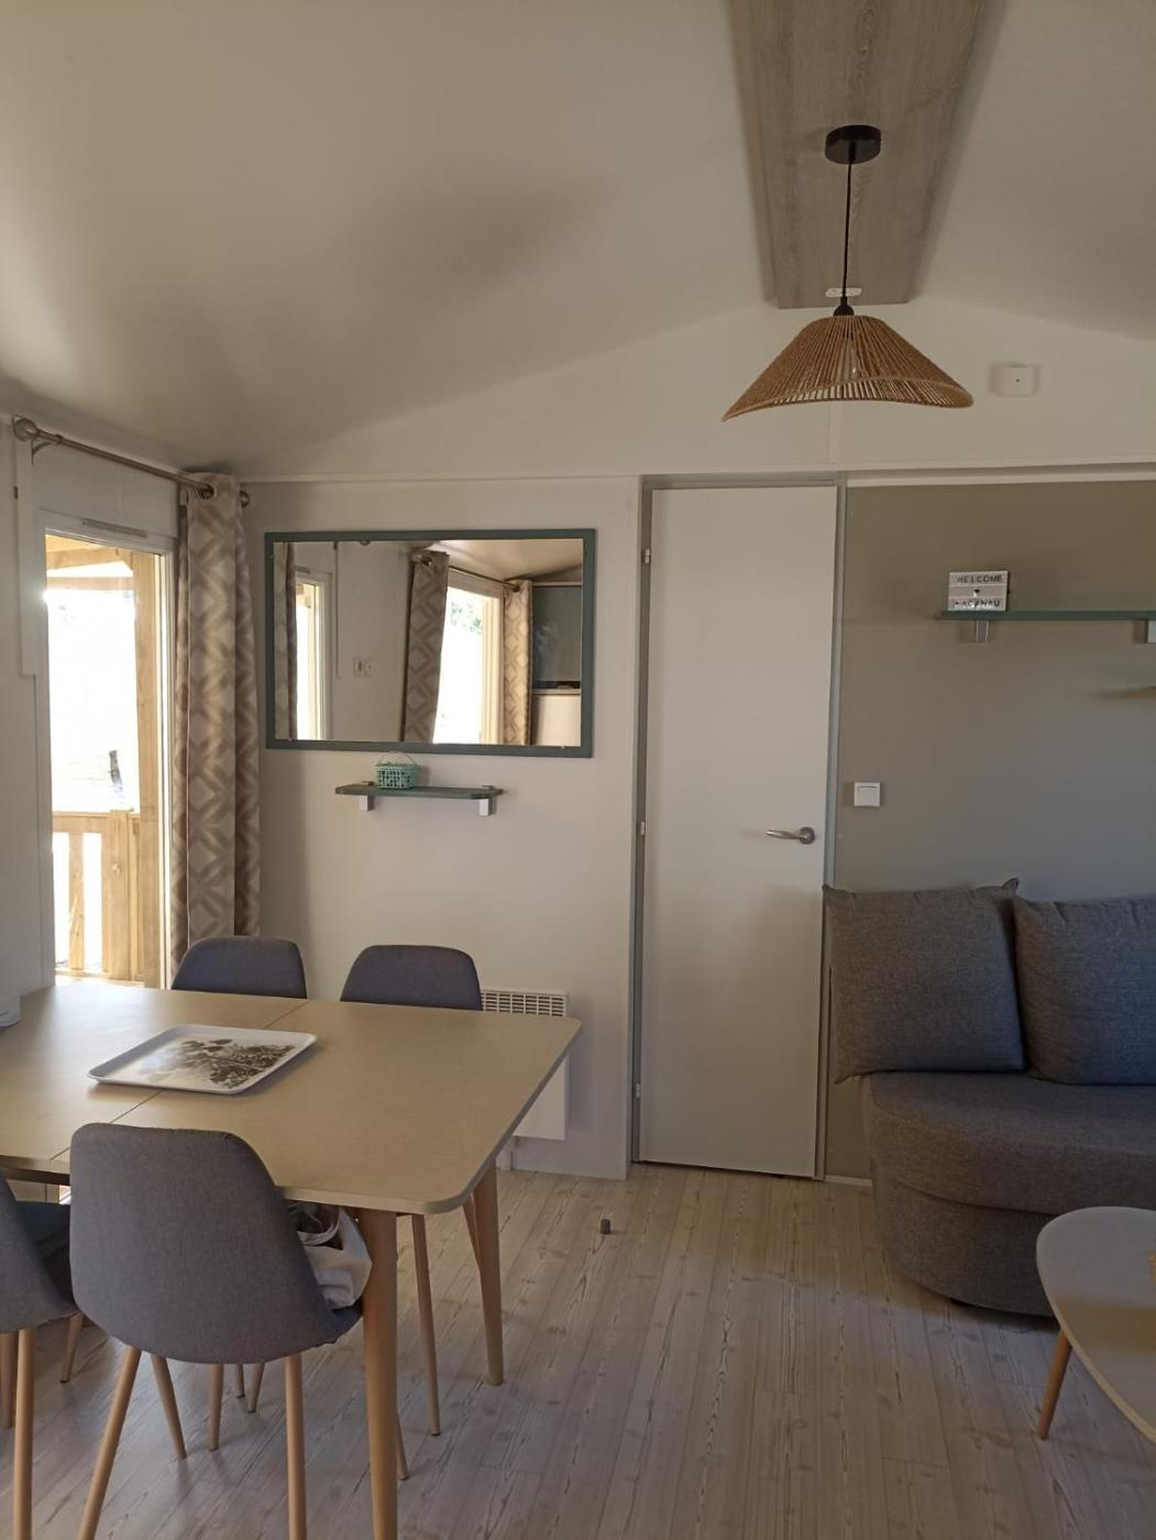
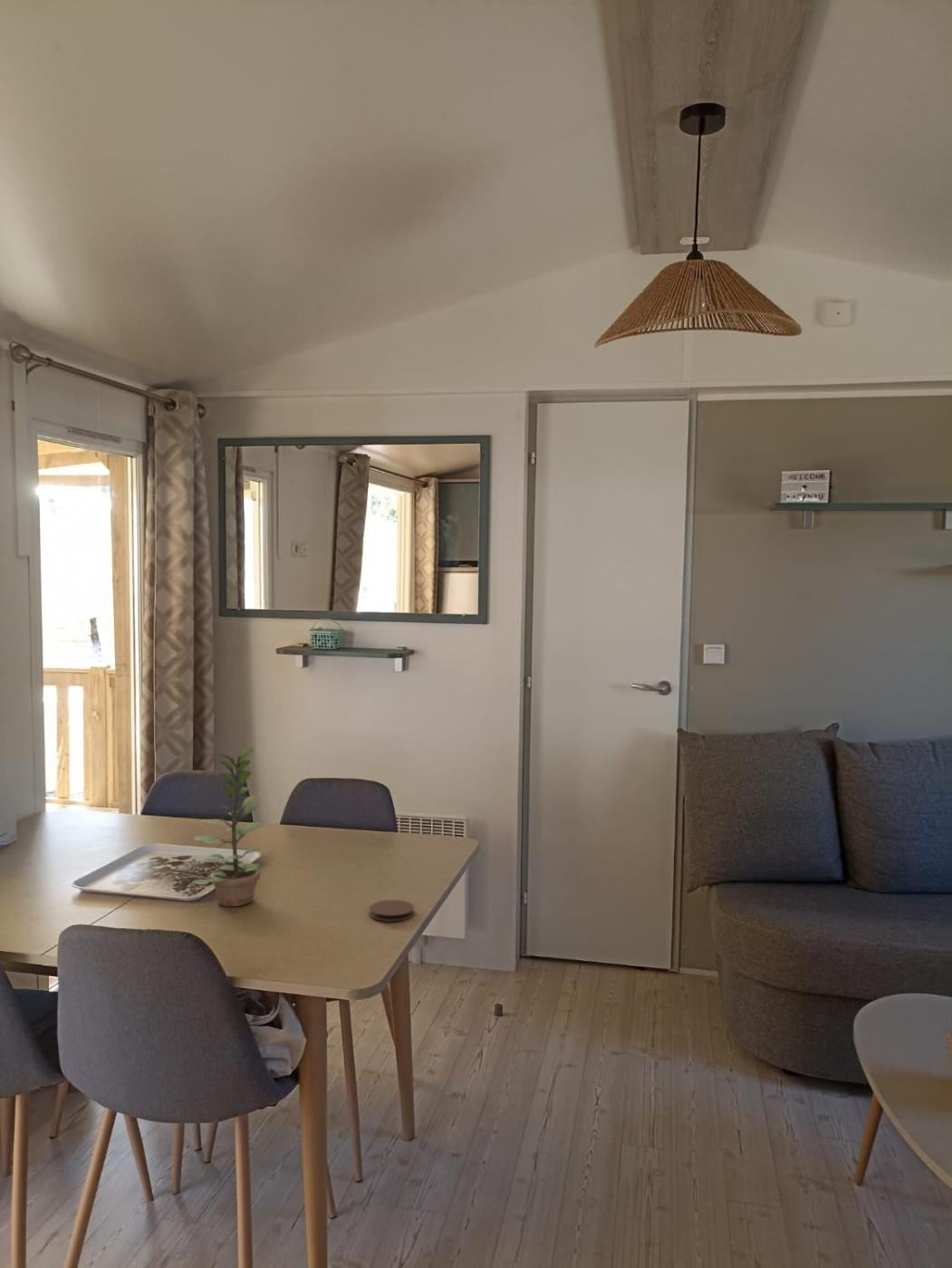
+ coaster [369,899,415,922]
+ plant [191,746,265,908]
